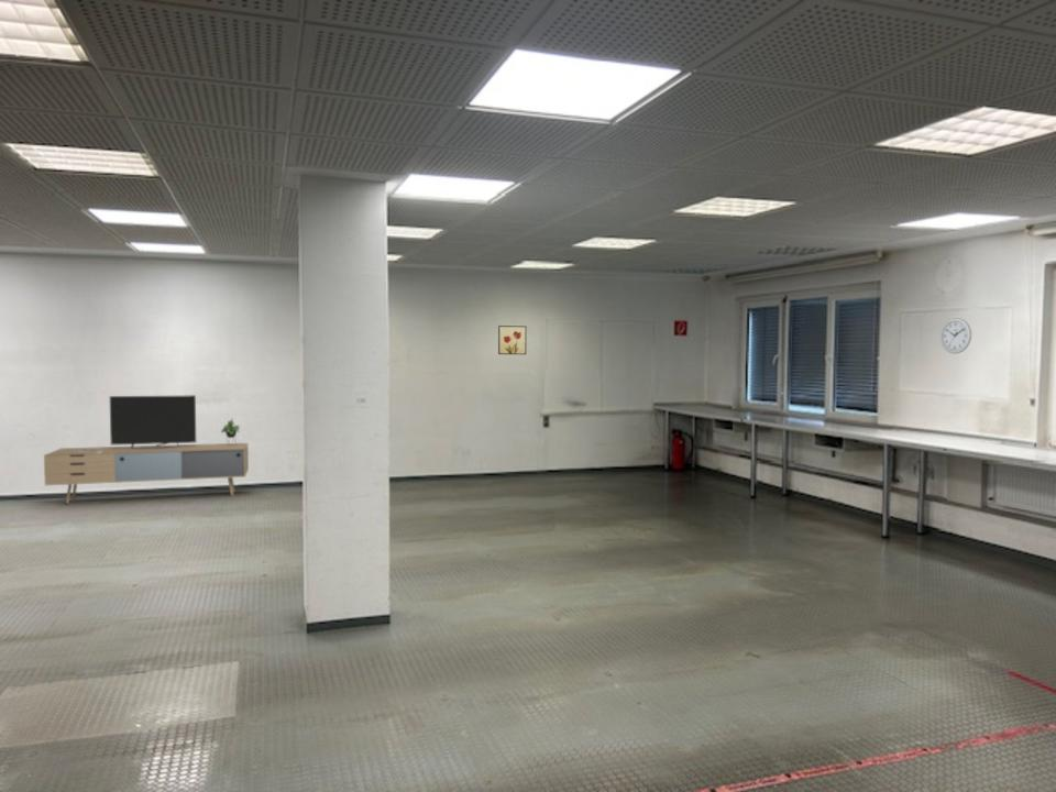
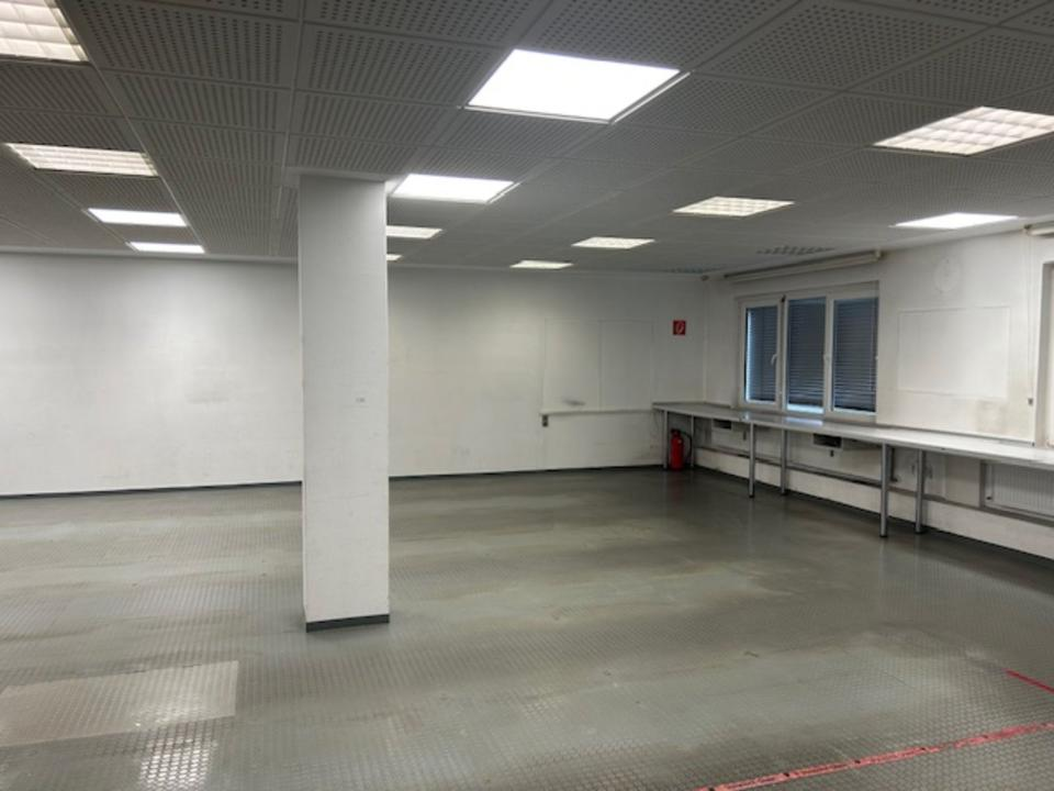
- wall art [497,324,528,355]
- media console [43,394,250,505]
- wall clock [939,317,972,355]
